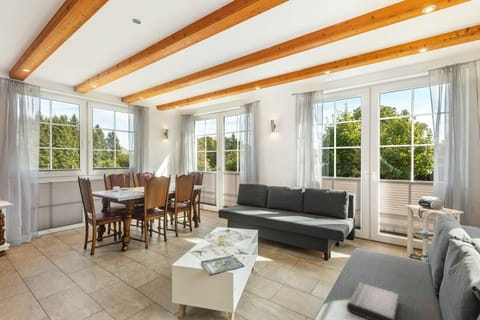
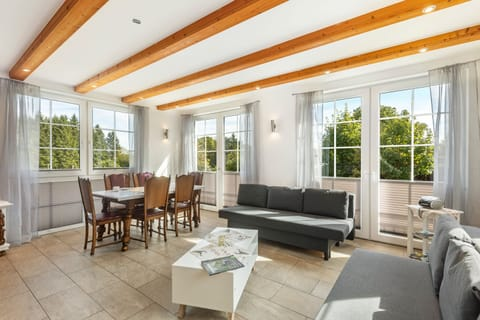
- book [346,282,400,320]
